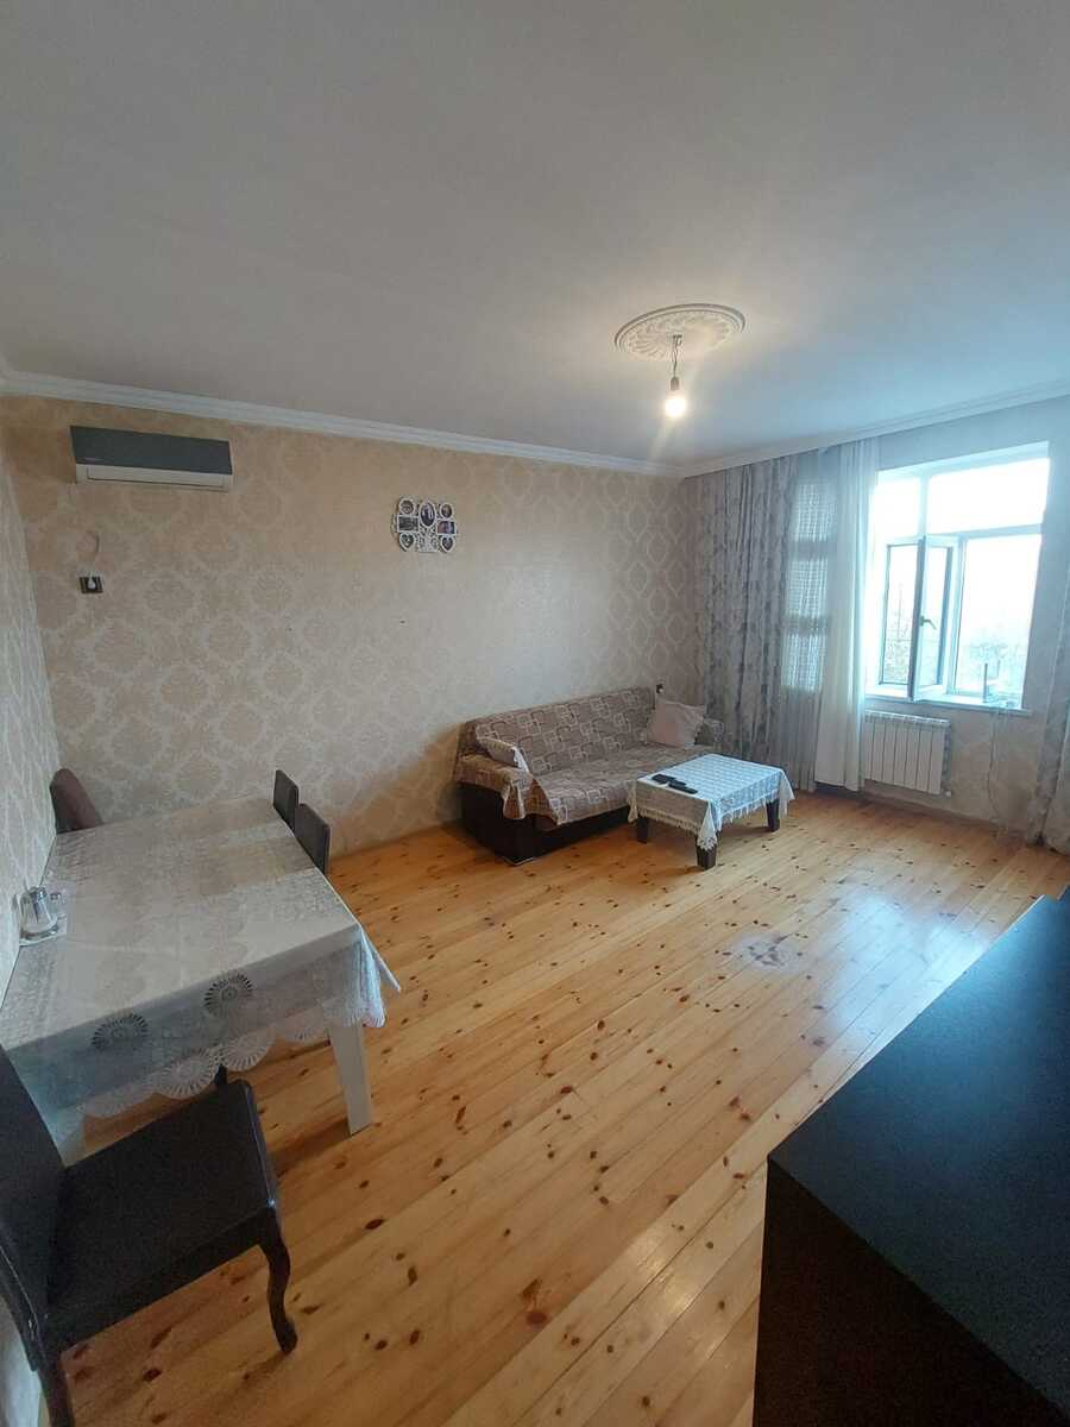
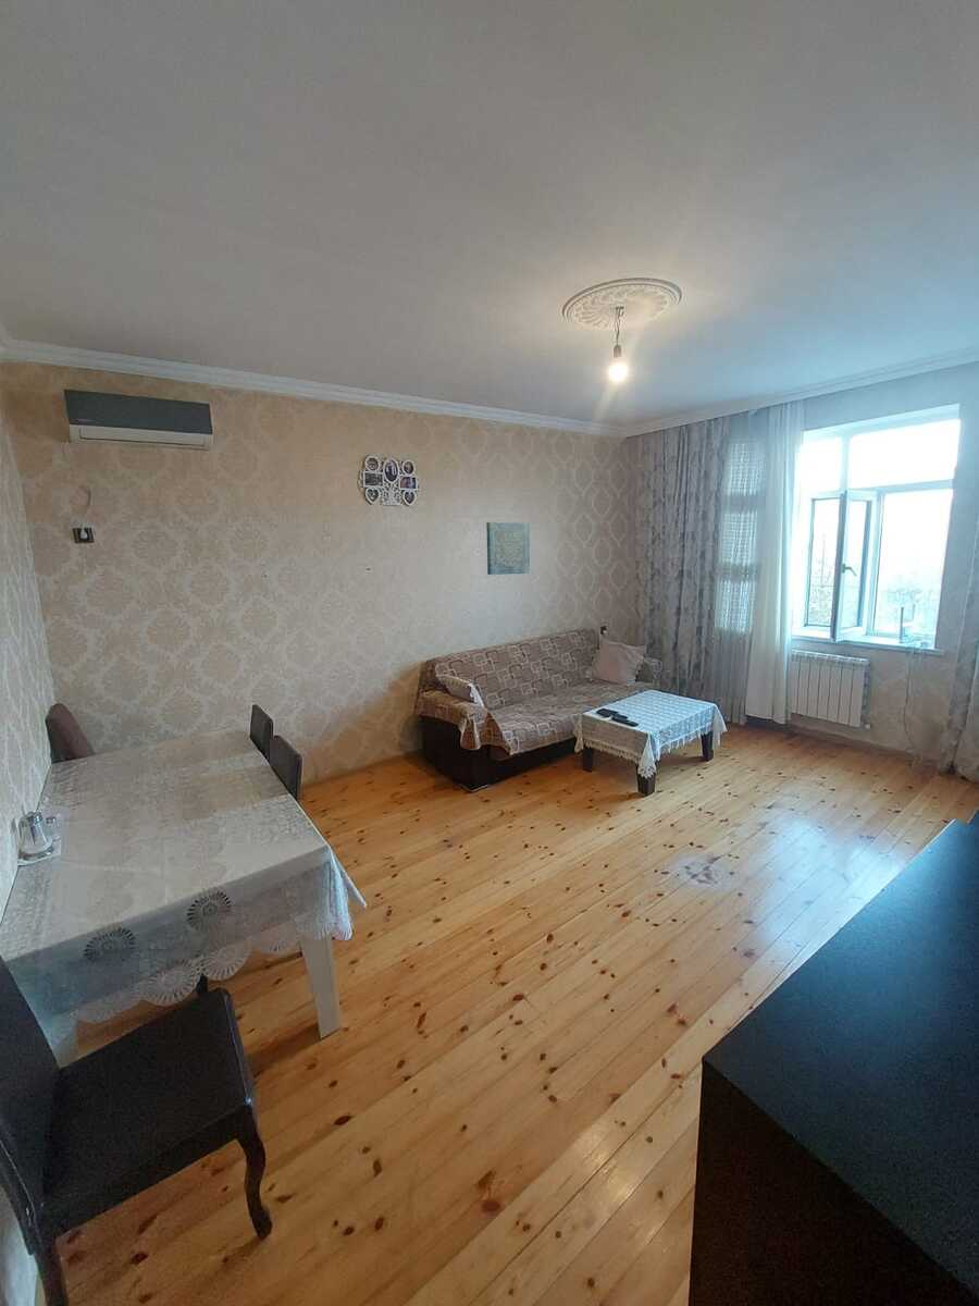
+ wall art [485,521,531,576]
